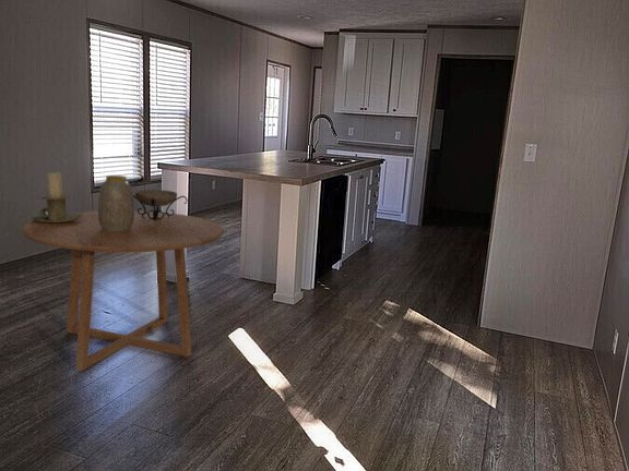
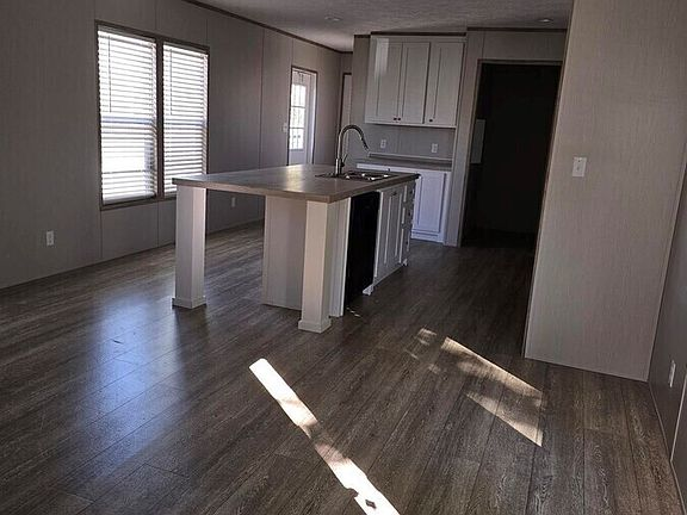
- dining table [20,209,225,372]
- vase [97,174,135,231]
- candle holder [32,171,82,222]
- decorative bowl [133,189,189,221]
